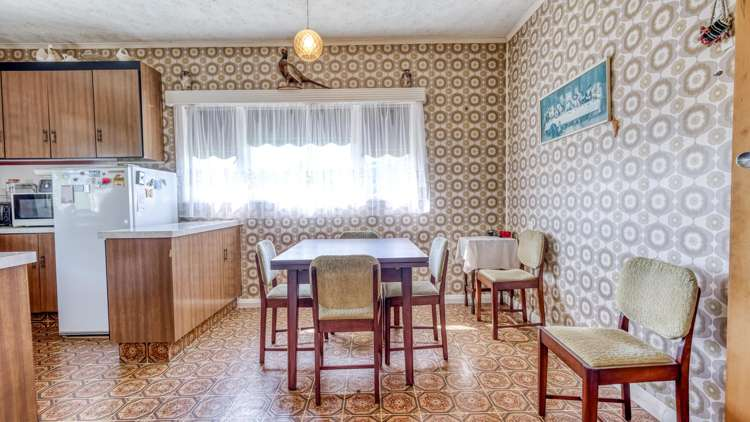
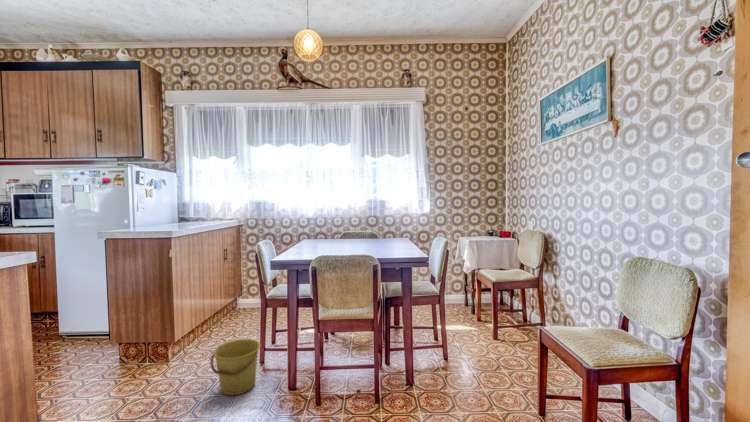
+ bucket [209,338,262,396]
